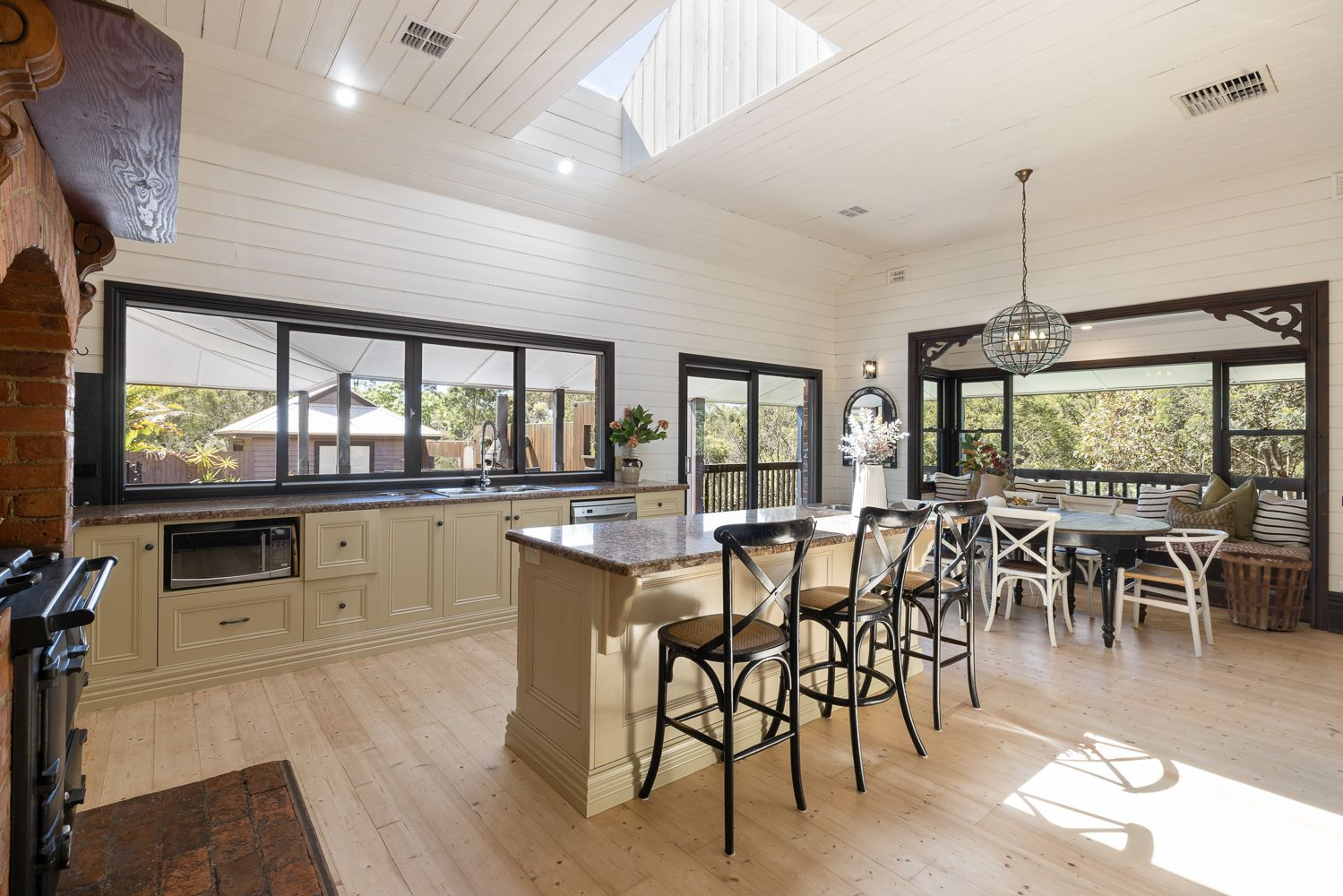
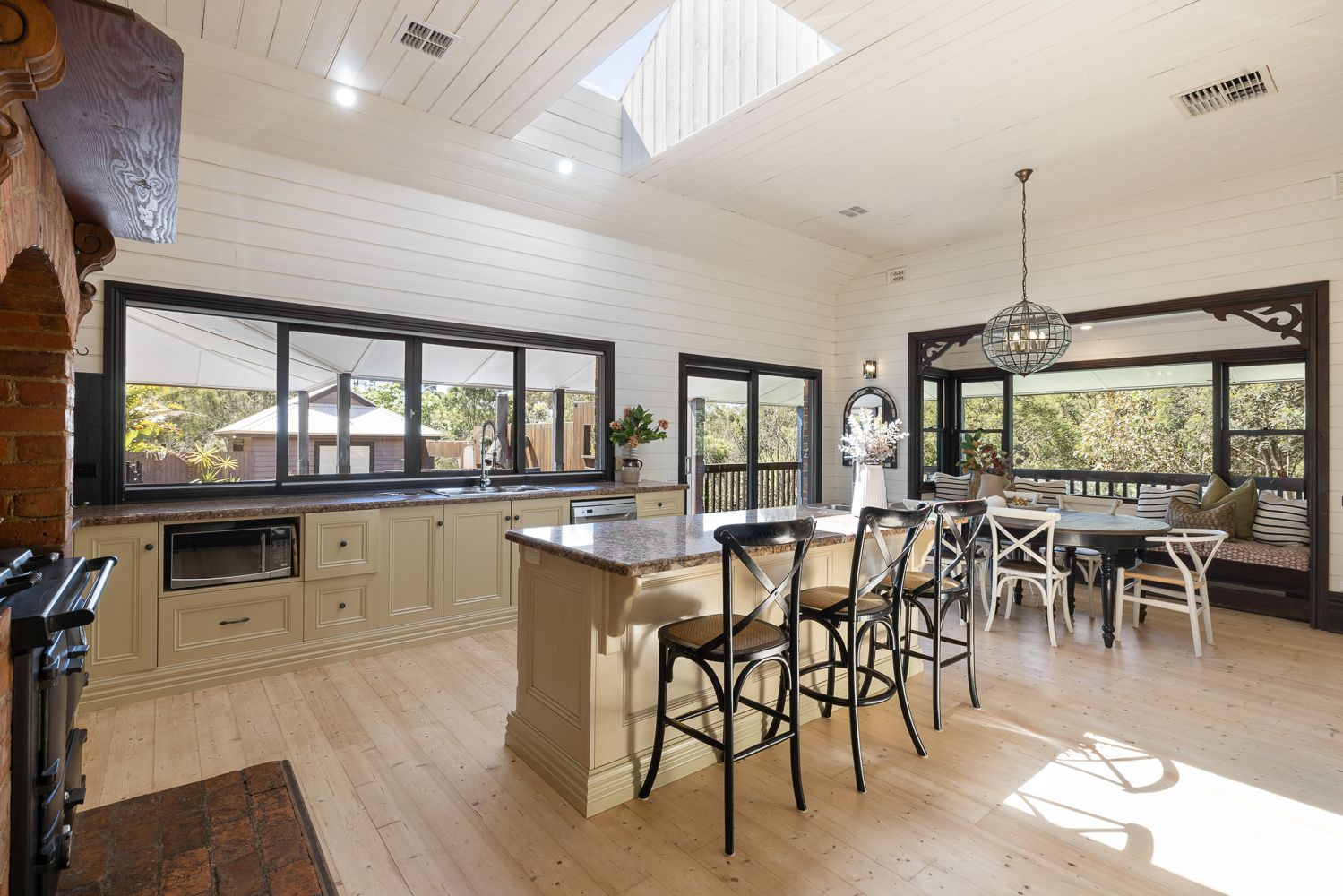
- basket [1218,550,1313,633]
